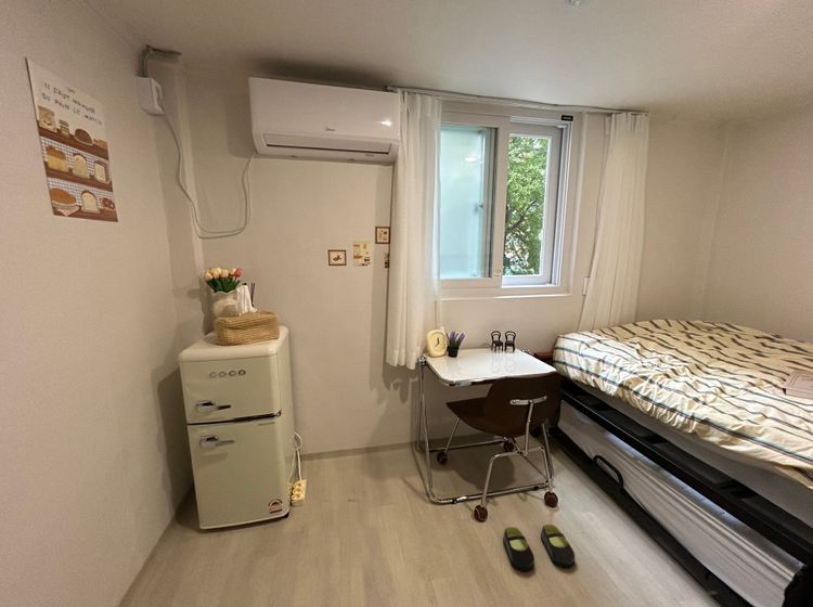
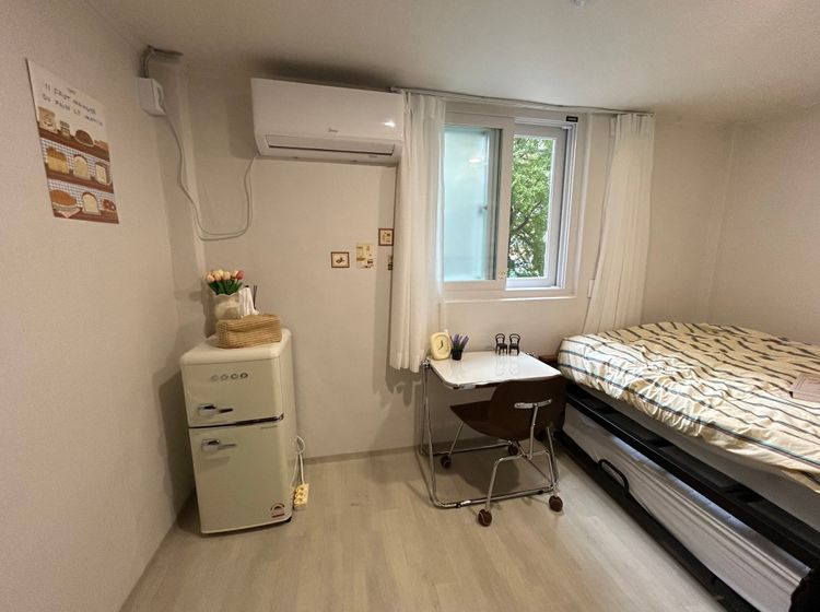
- slippers [502,524,576,573]
